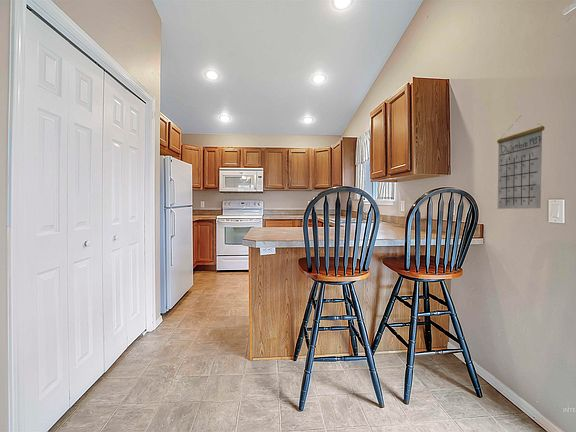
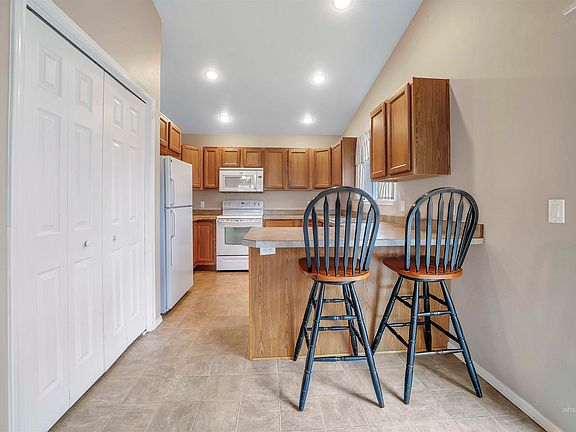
- calendar [496,116,546,210]
